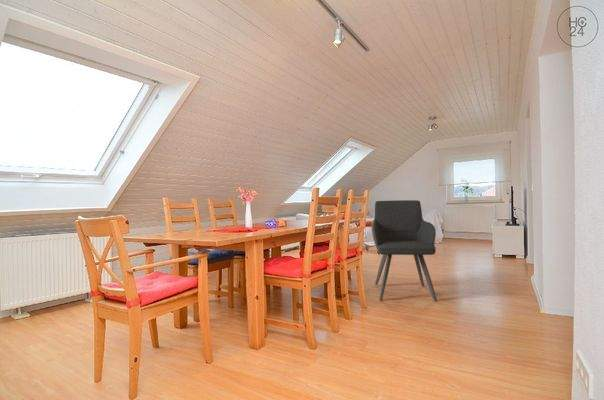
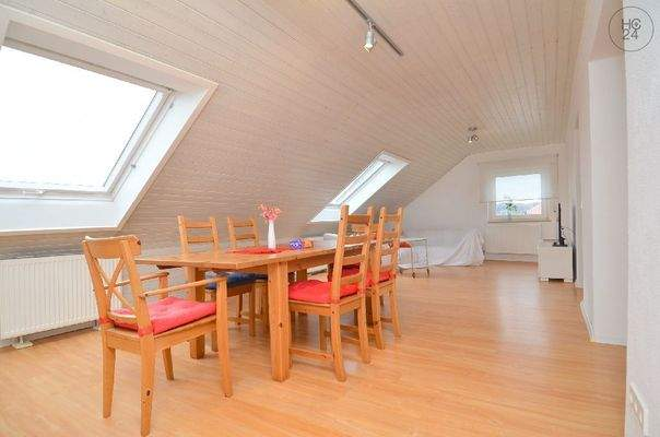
- armchair [370,199,438,302]
